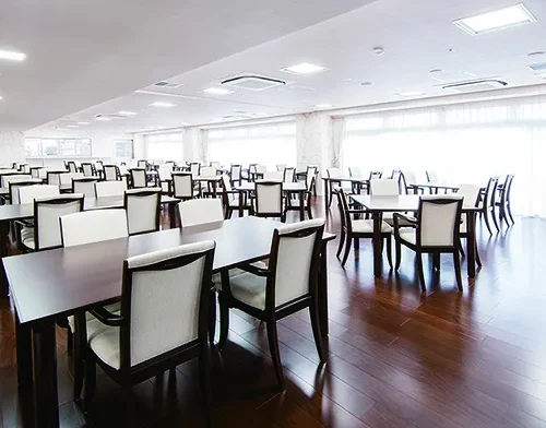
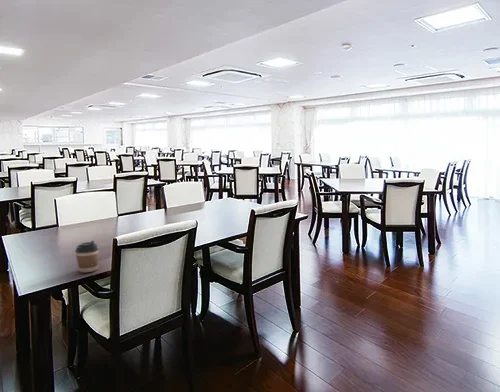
+ coffee cup [74,240,100,273]
